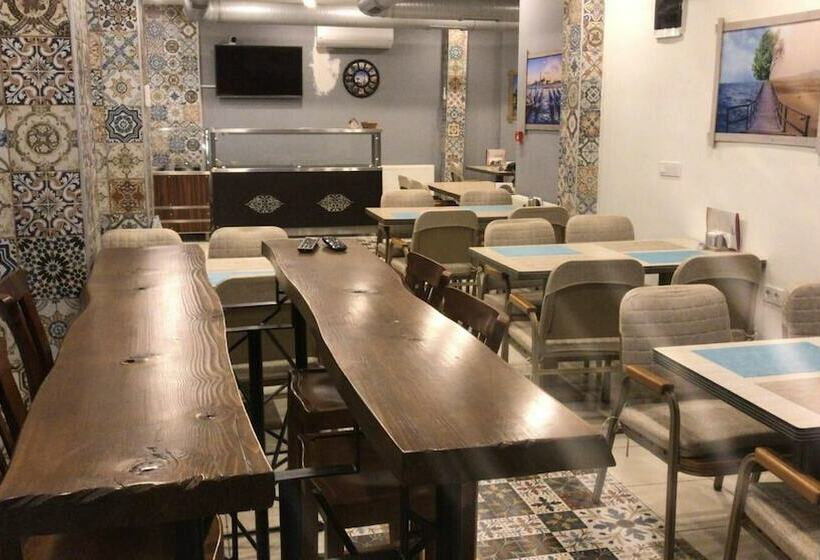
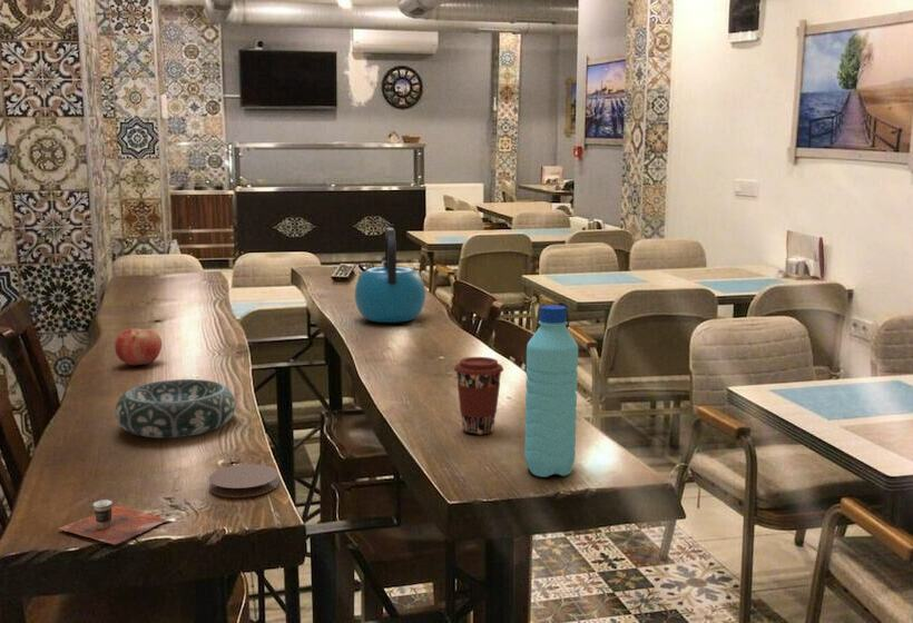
+ fruit [114,327,163,366]
+ kettle [354,227,426,324]
+ water bottle [523,304,579,478]
+ decorative bowl [115,378,236,439]
+ coffee cup [453,356,504,435]
+ coaster [207,463,279,498]
+ cup [58,498,169,545]
